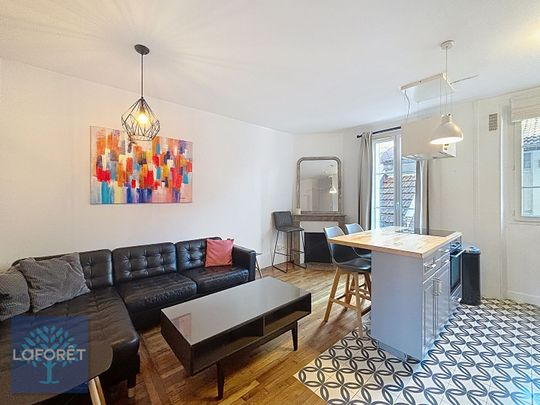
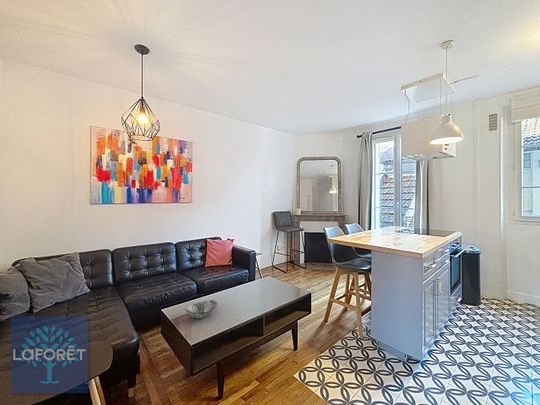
+ decorative bowl [184,299,218,319]
